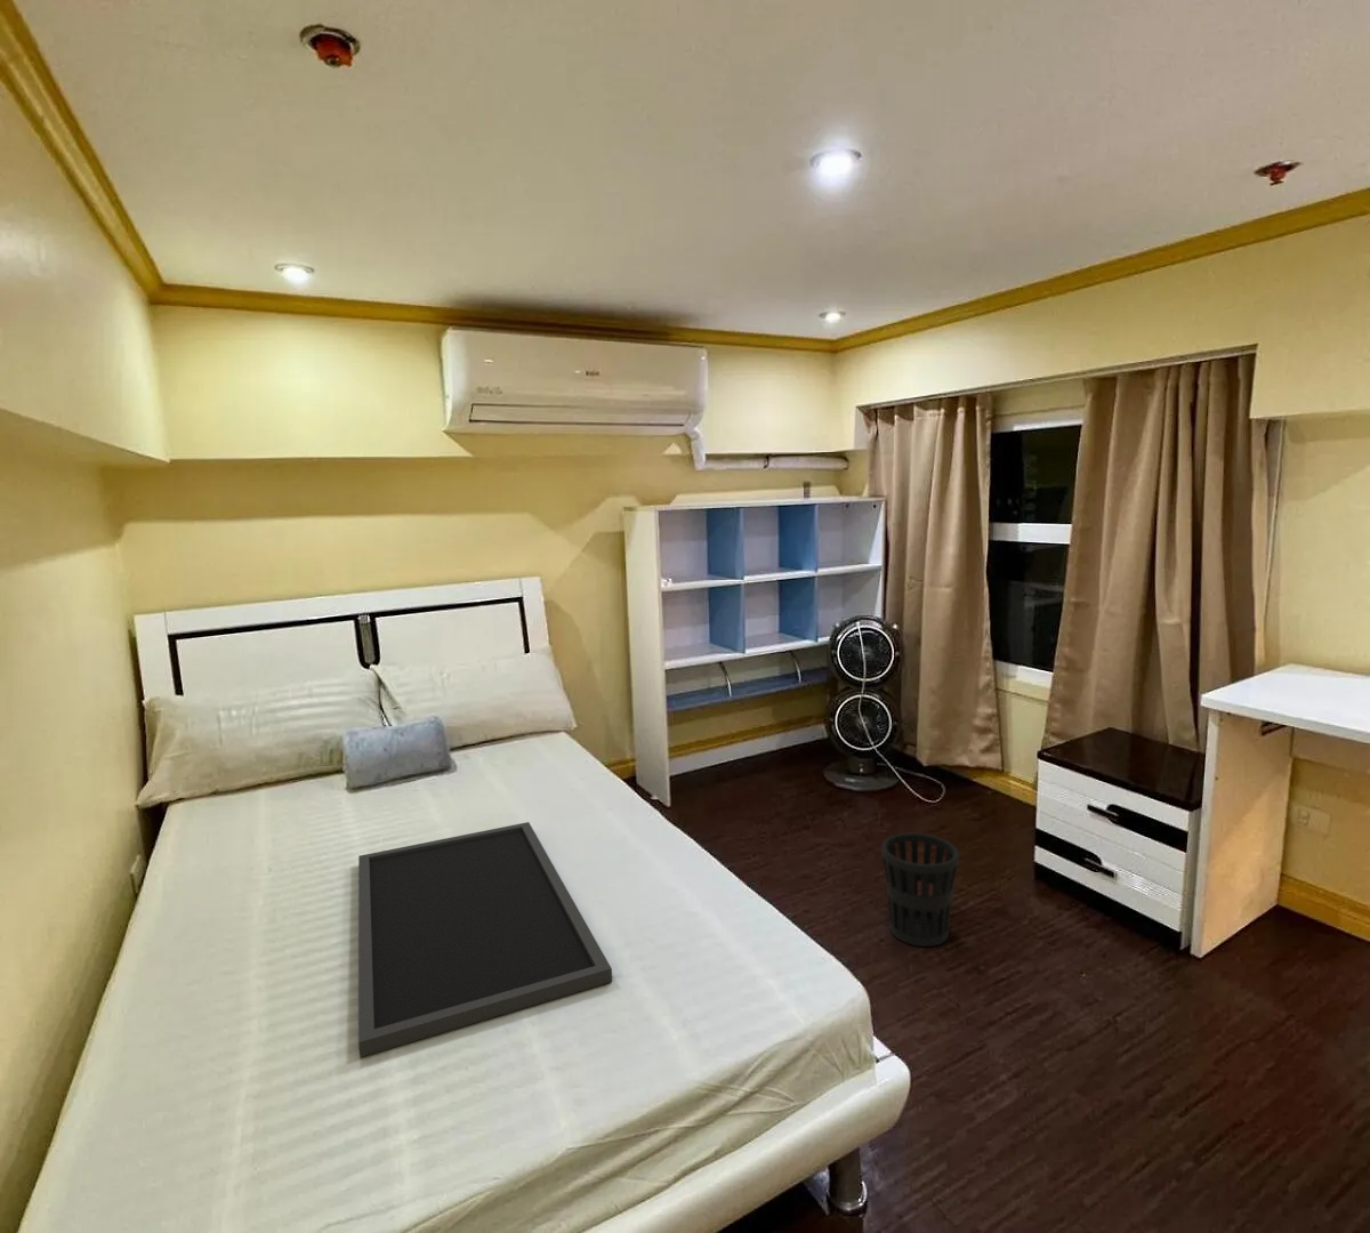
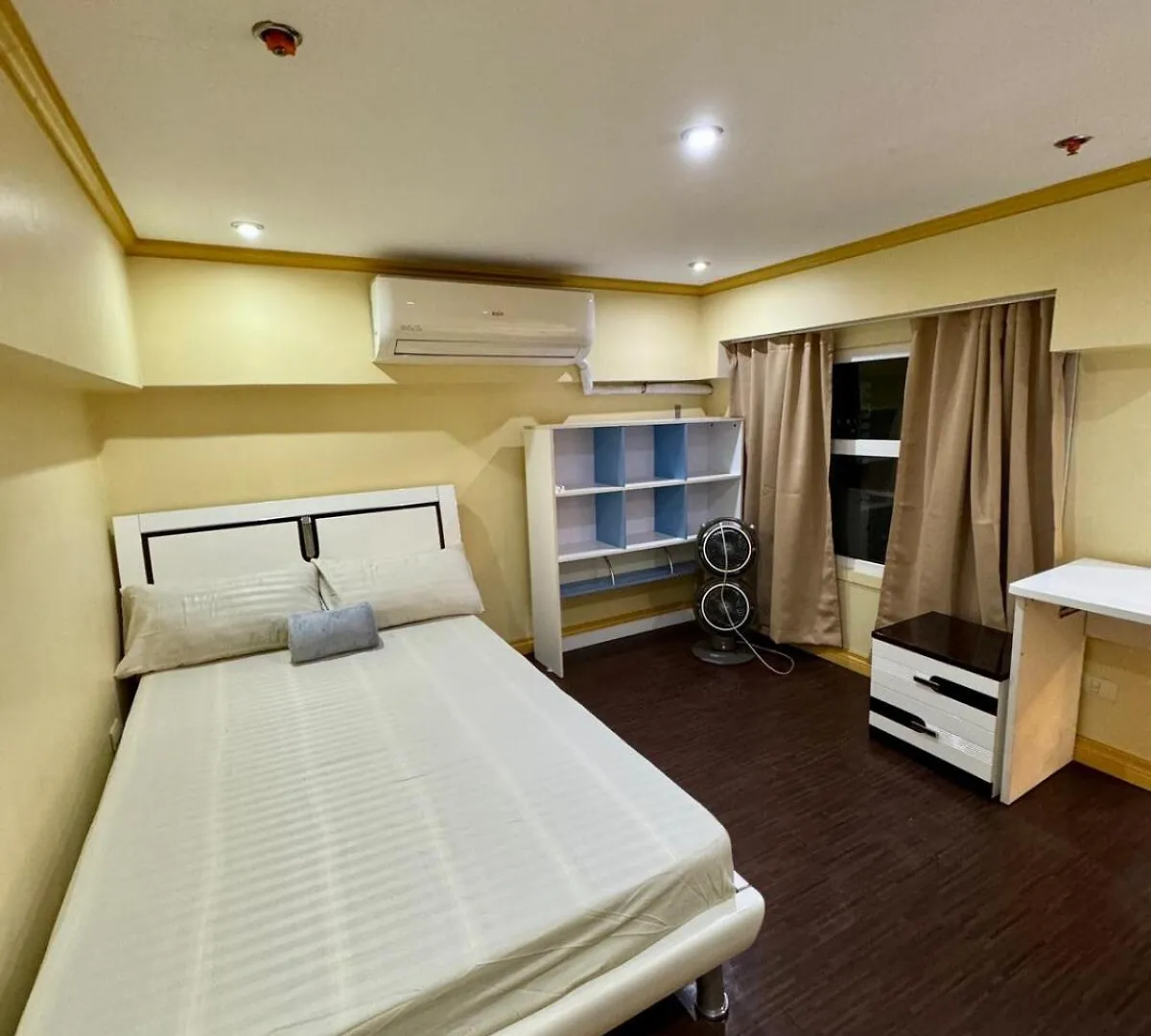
- wastebasket [881,832,961,947]
- tray [357,821,613,1058]
